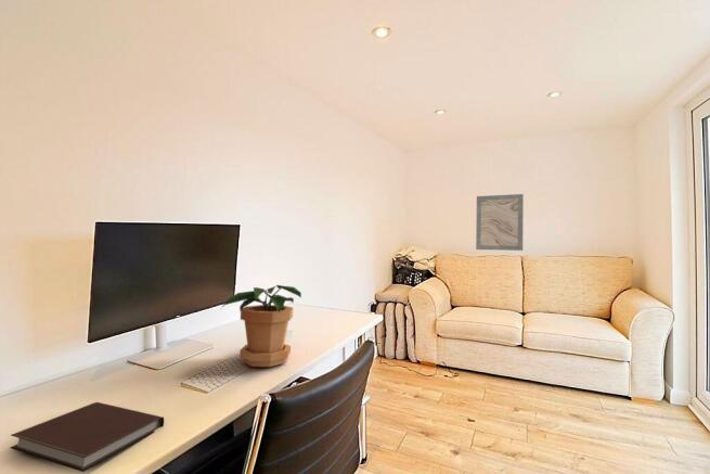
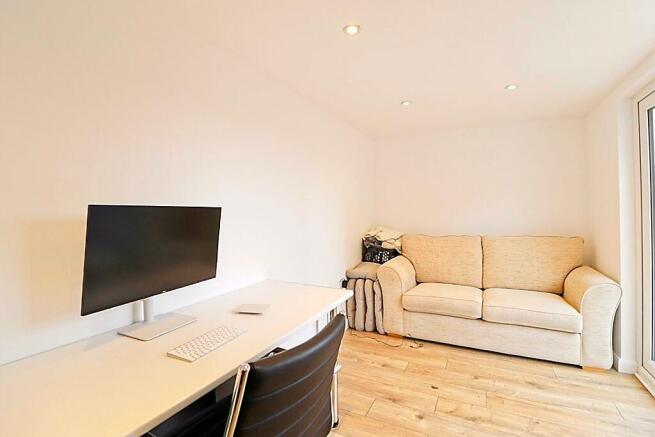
- potted plant [220,284,302,368]
- wall art [475,193,525,252]
- notebook [9,401,165,473]
